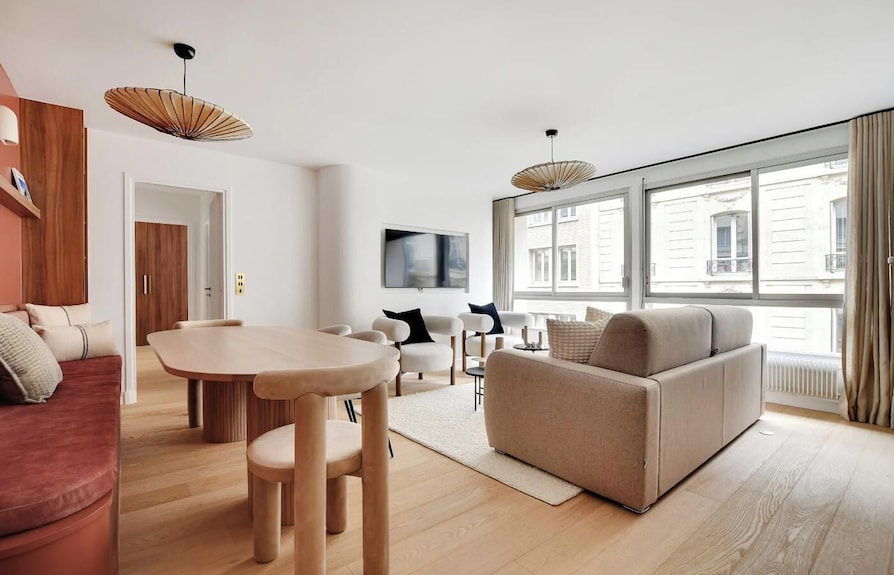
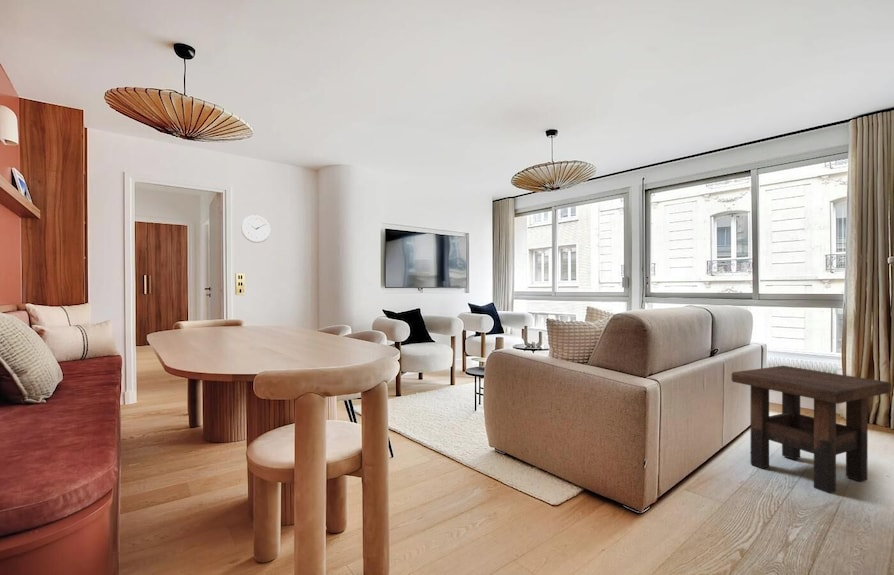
+ side table [731,365,892,494]
+ wall clock [240,214,271,244]
